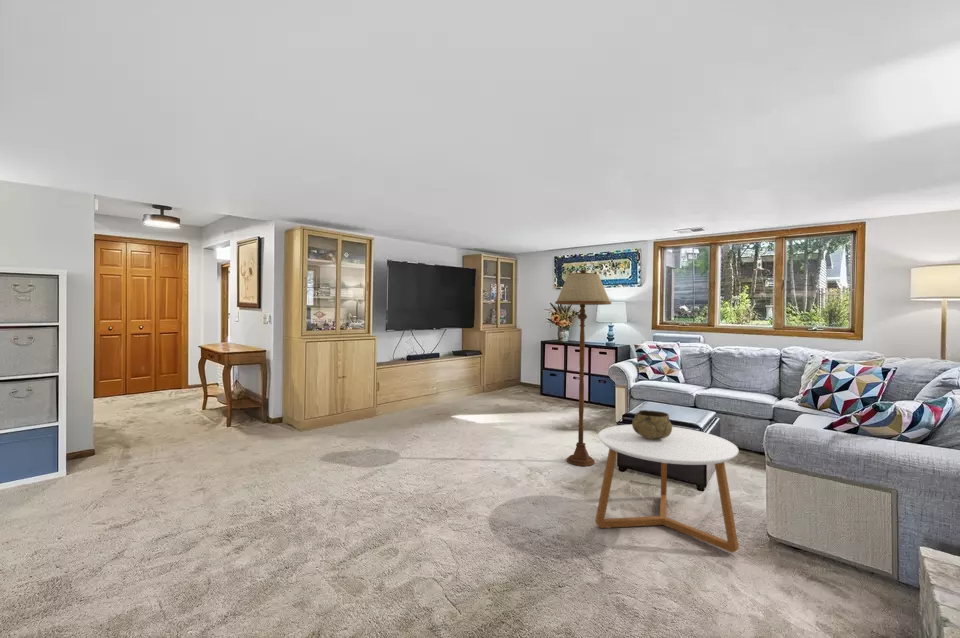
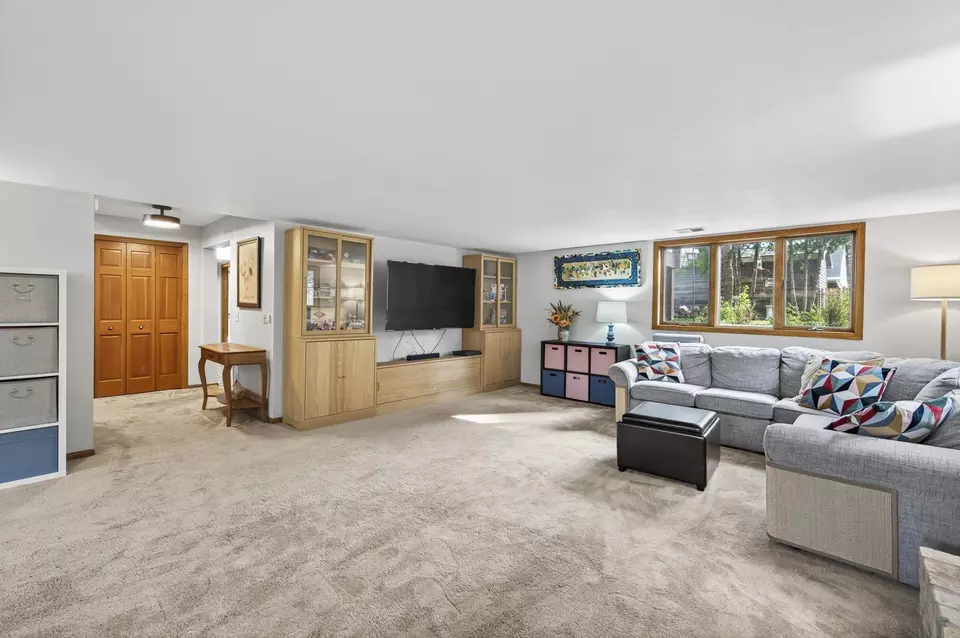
- decorative bowl [631,409,673,440]
- coffee table [594,424,740,554]
- floor lamp [554,269,612,467]
